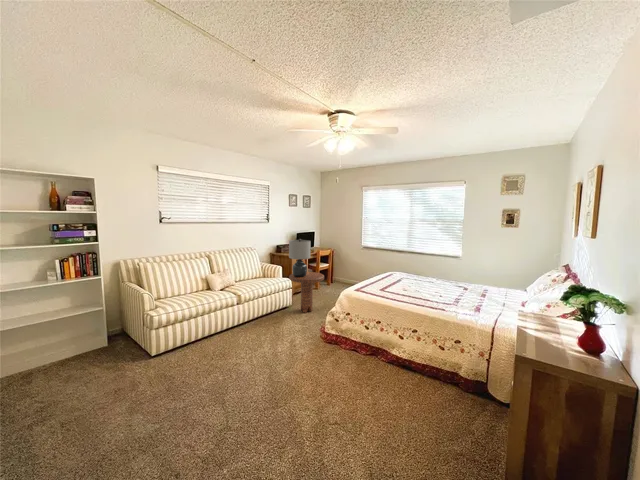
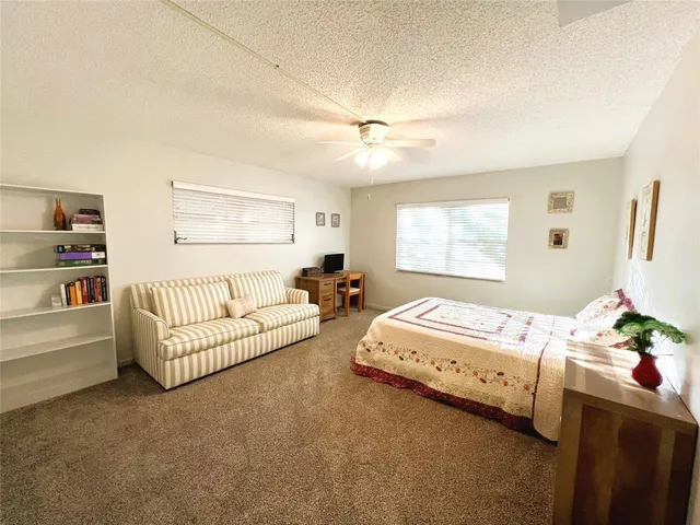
- lamp [288,238,312,277]
- side table [288,271,325,314]
